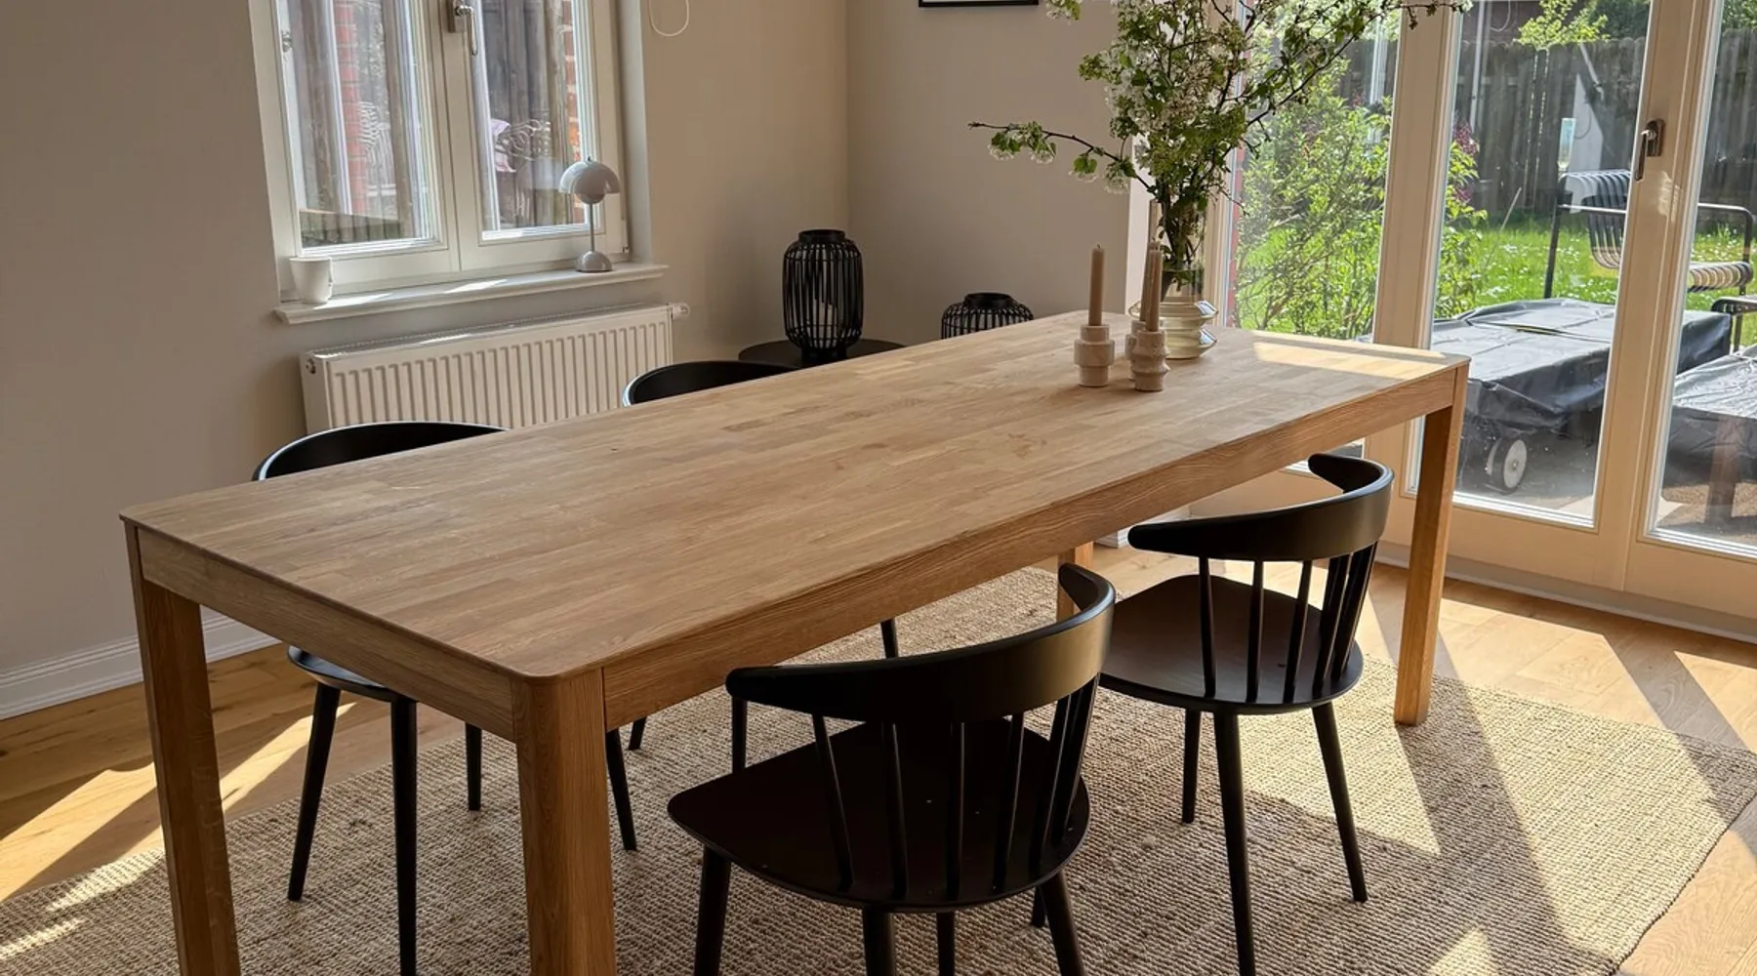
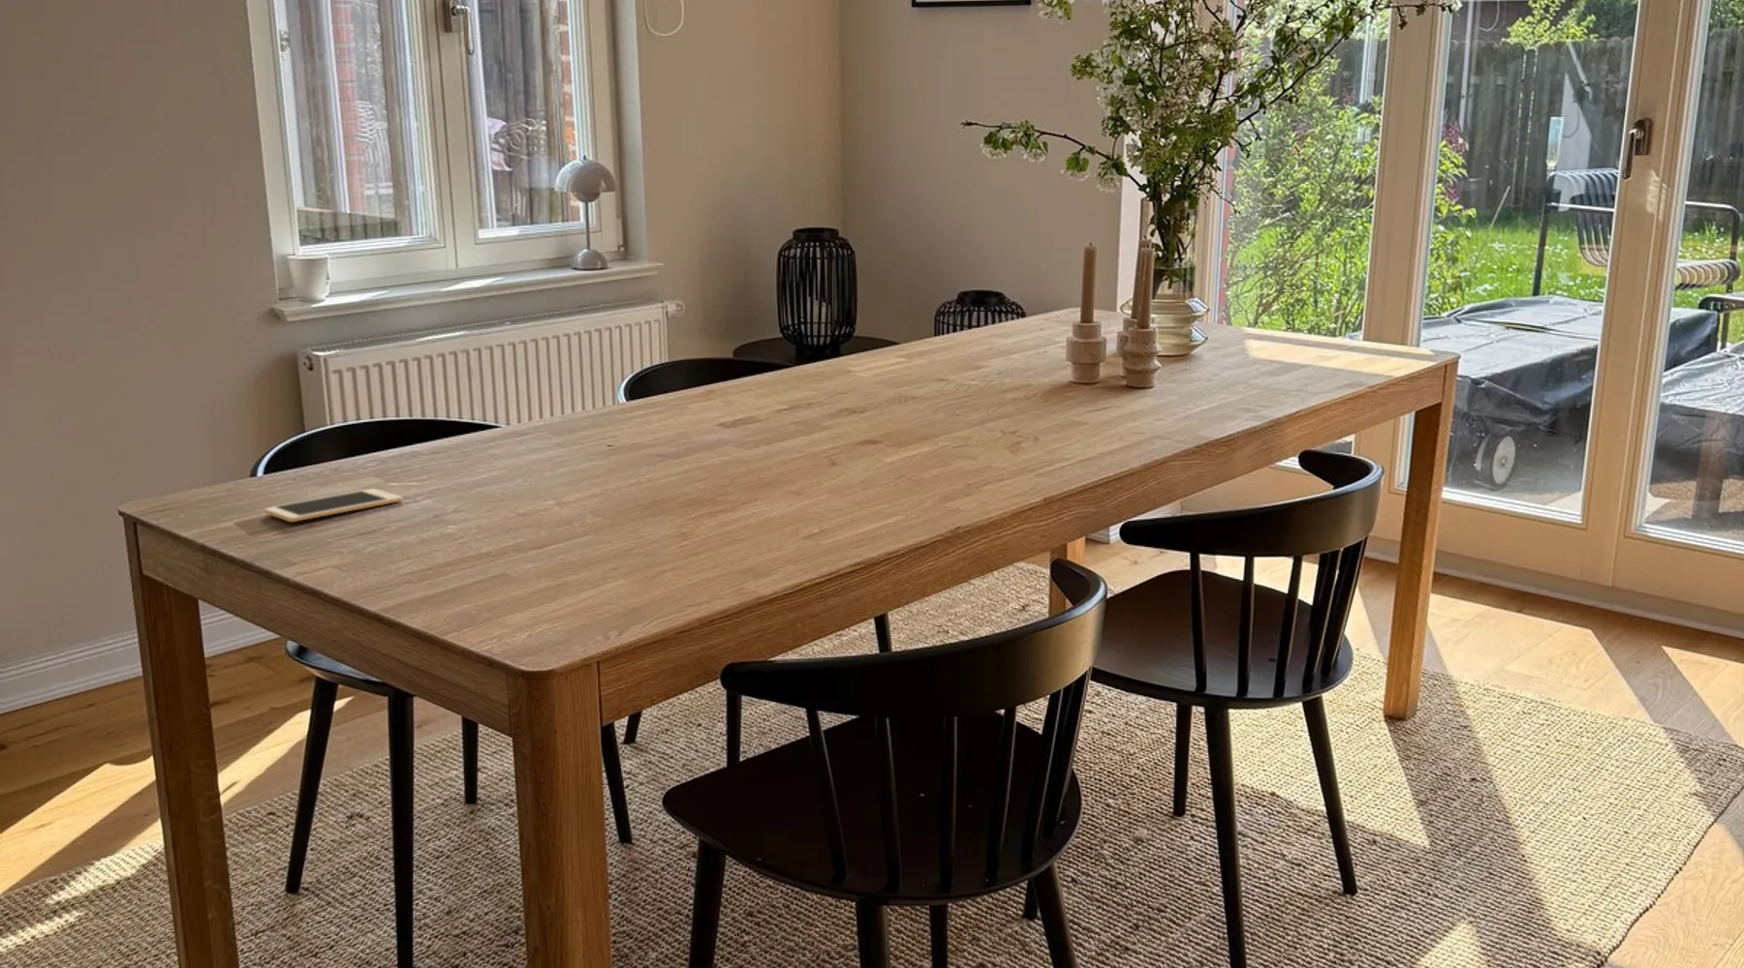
+ cell phone [264,488,403,522]
